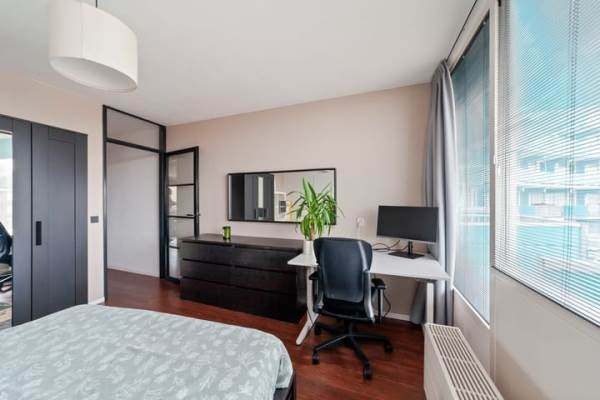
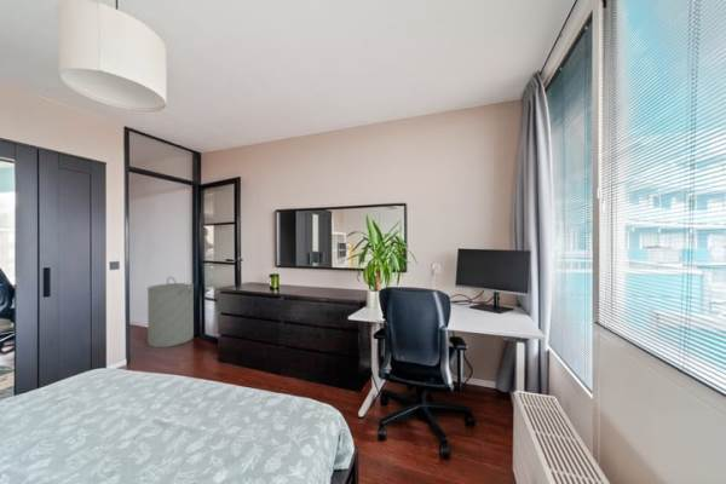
+ laundry hamper [146,276,195,348]
